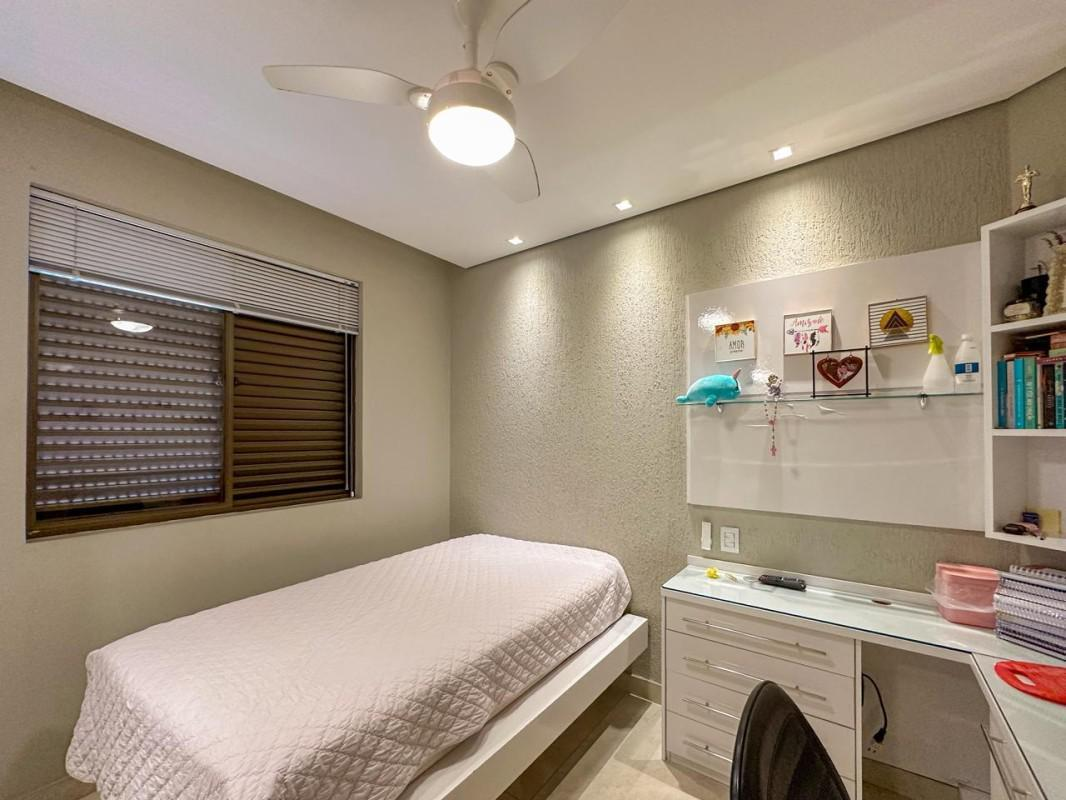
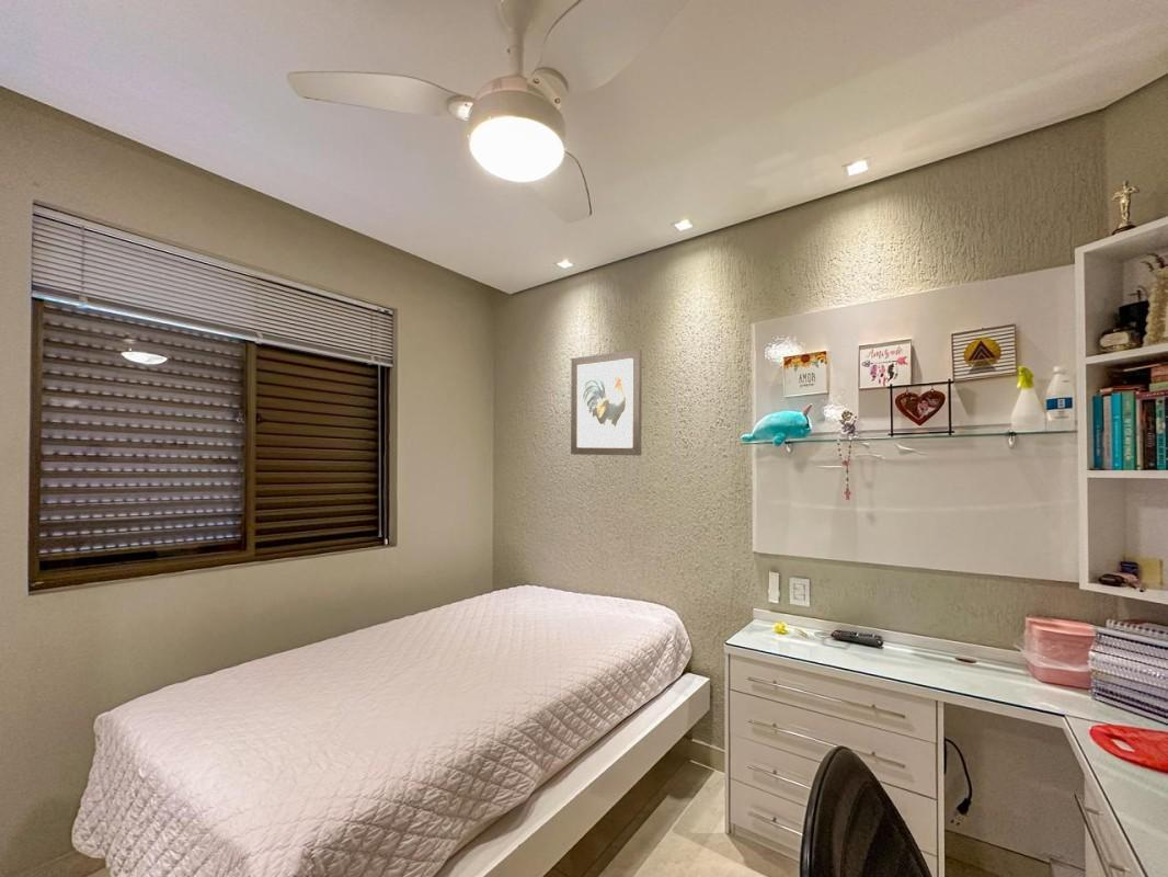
+ wall art [570,349,643,456]
